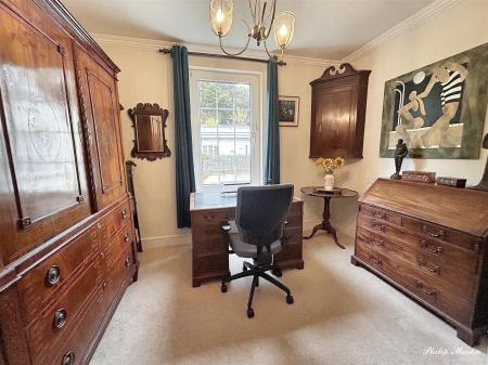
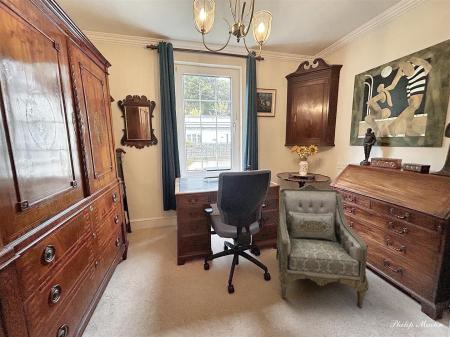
+ armchair [275,183,370,309]
